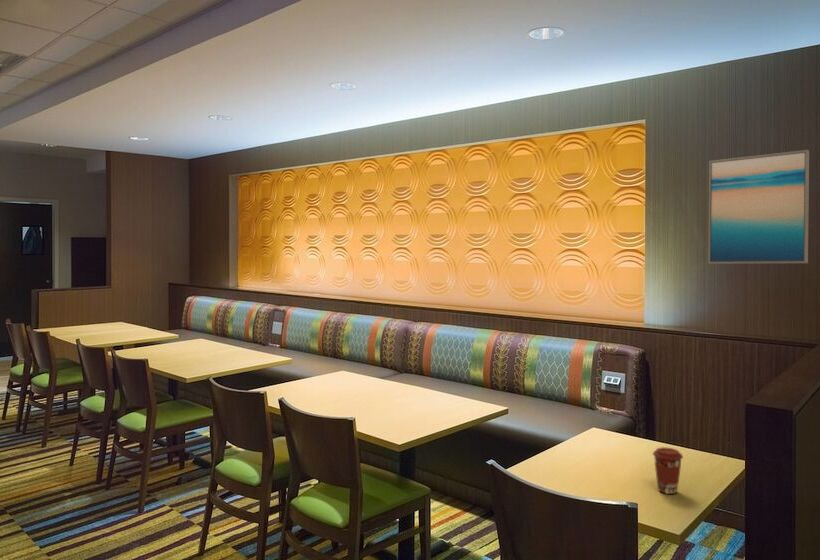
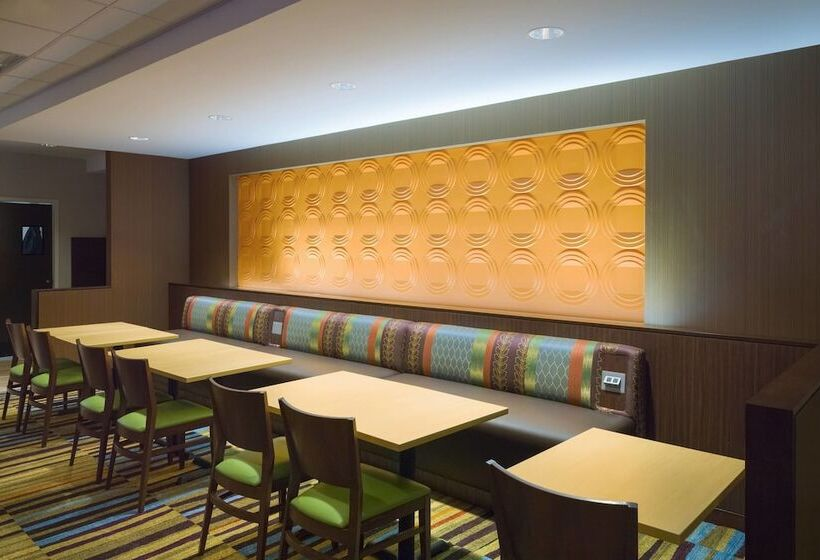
- wall art [707,149,810,265]
- coffee cup [652,446,684,495]
